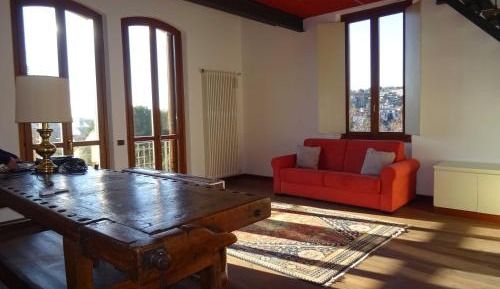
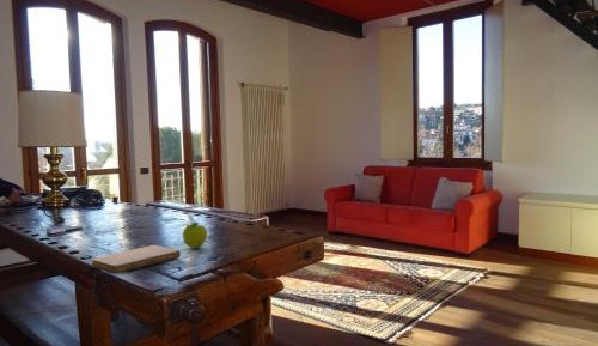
+ fruit [182,221,208,249]
+ notebook [90,244,182,275]
